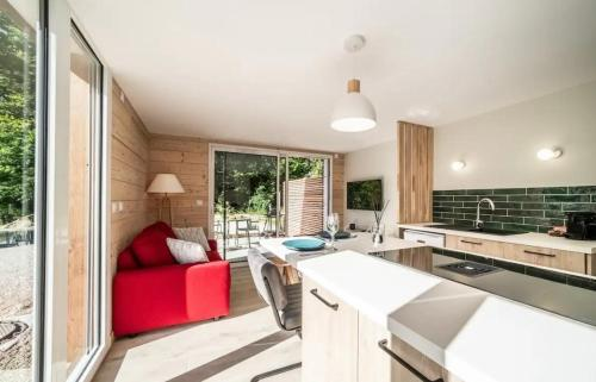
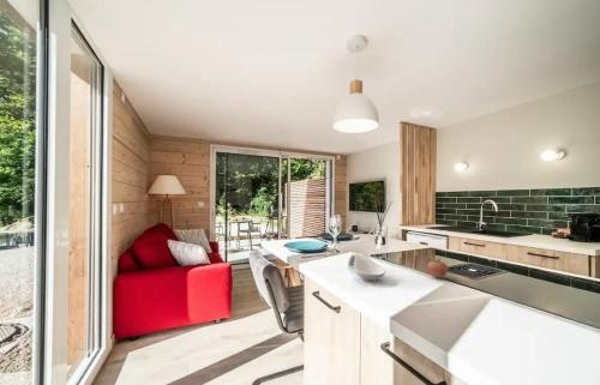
+ spoon rest [347,252,386,282]
+ fruit [427,255,449,279]
